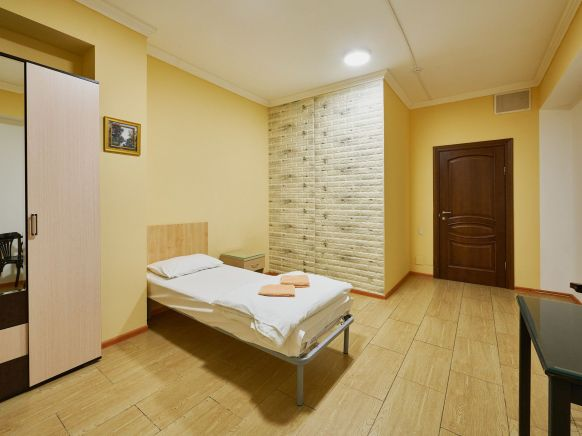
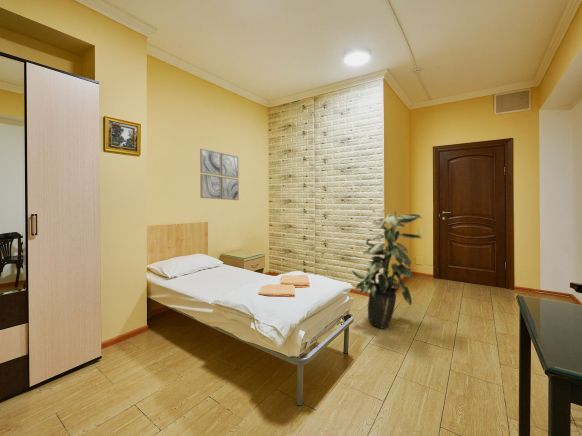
+ wall art [199,147,240,201]
+ indoor plant [351,208,423,330]
